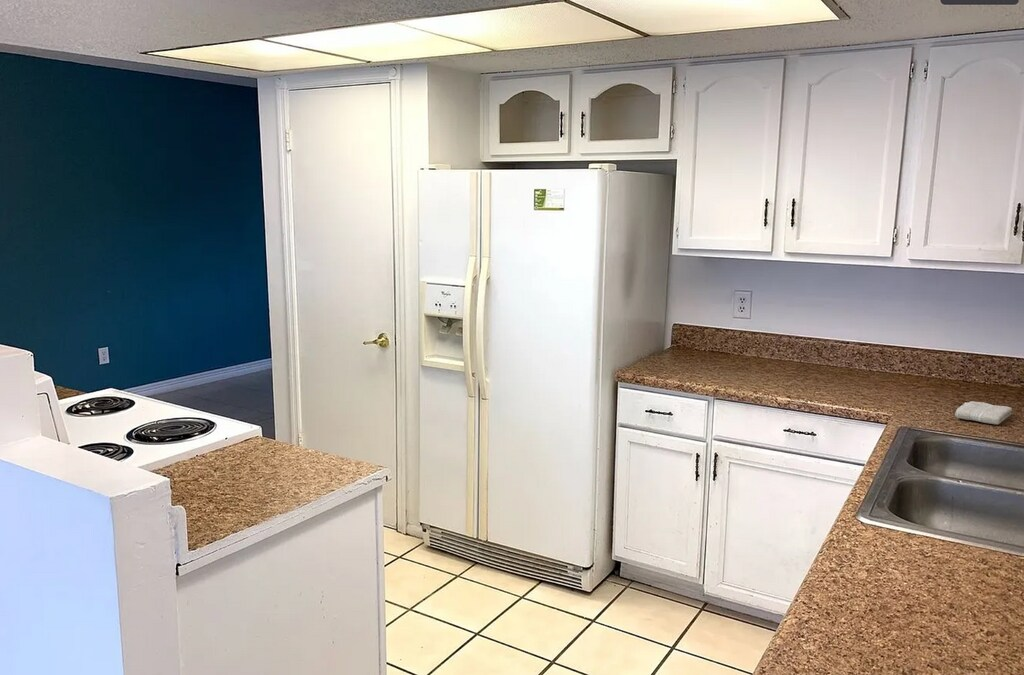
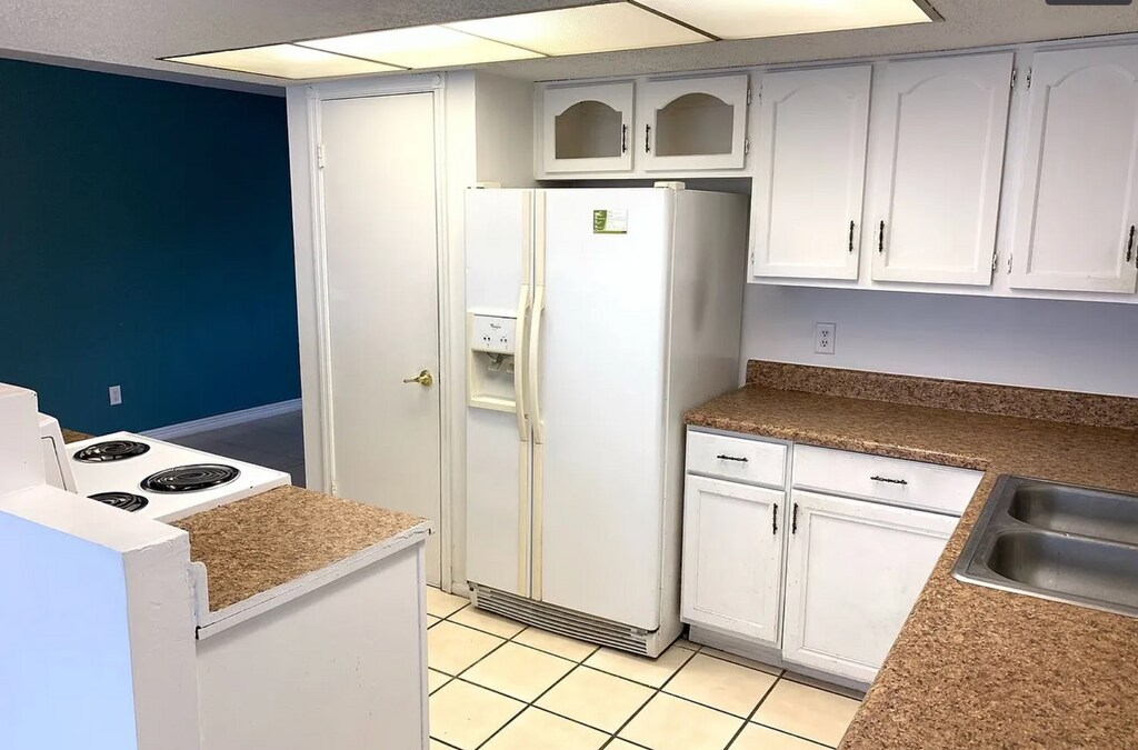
- washcloth [954,400,1013,426]
